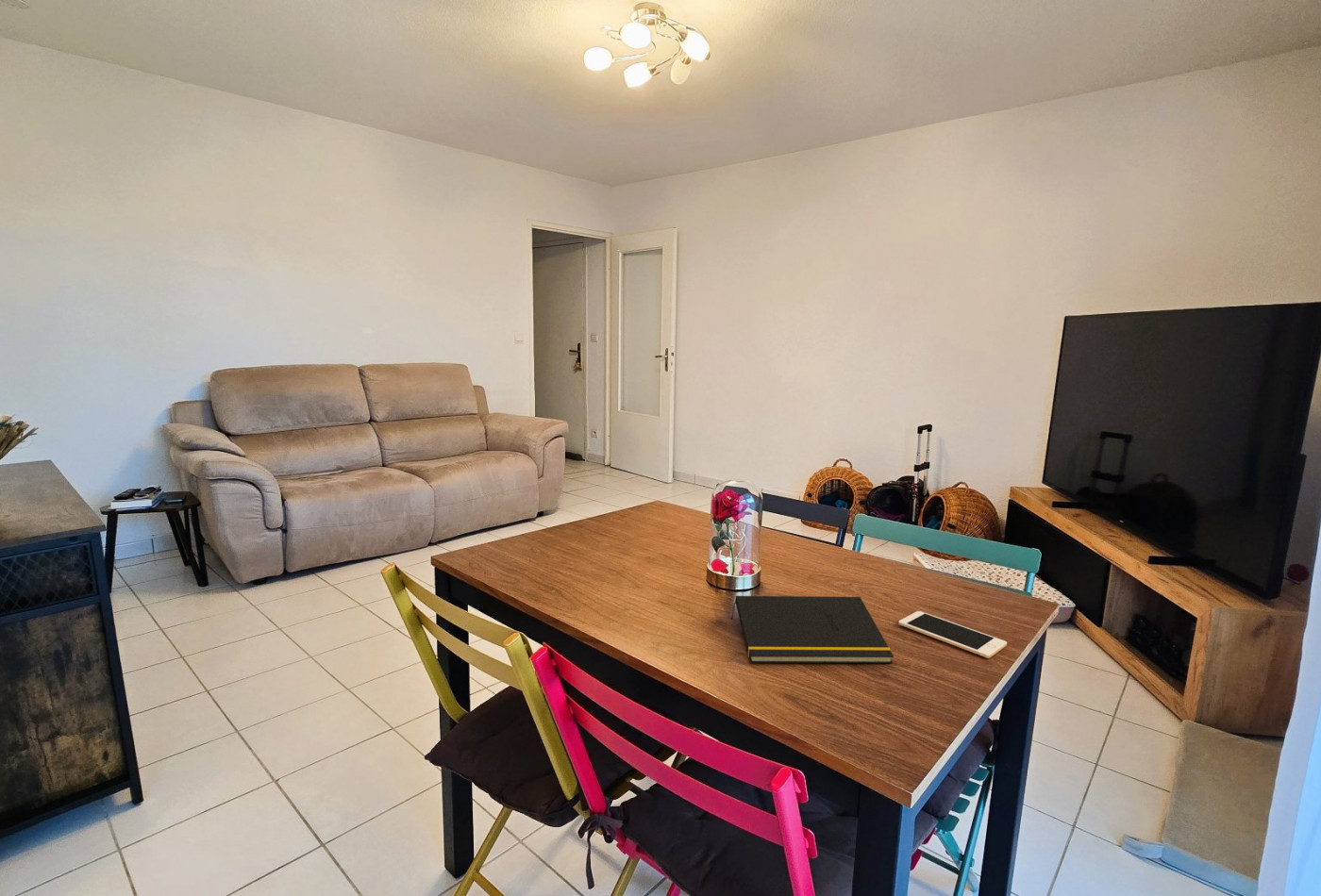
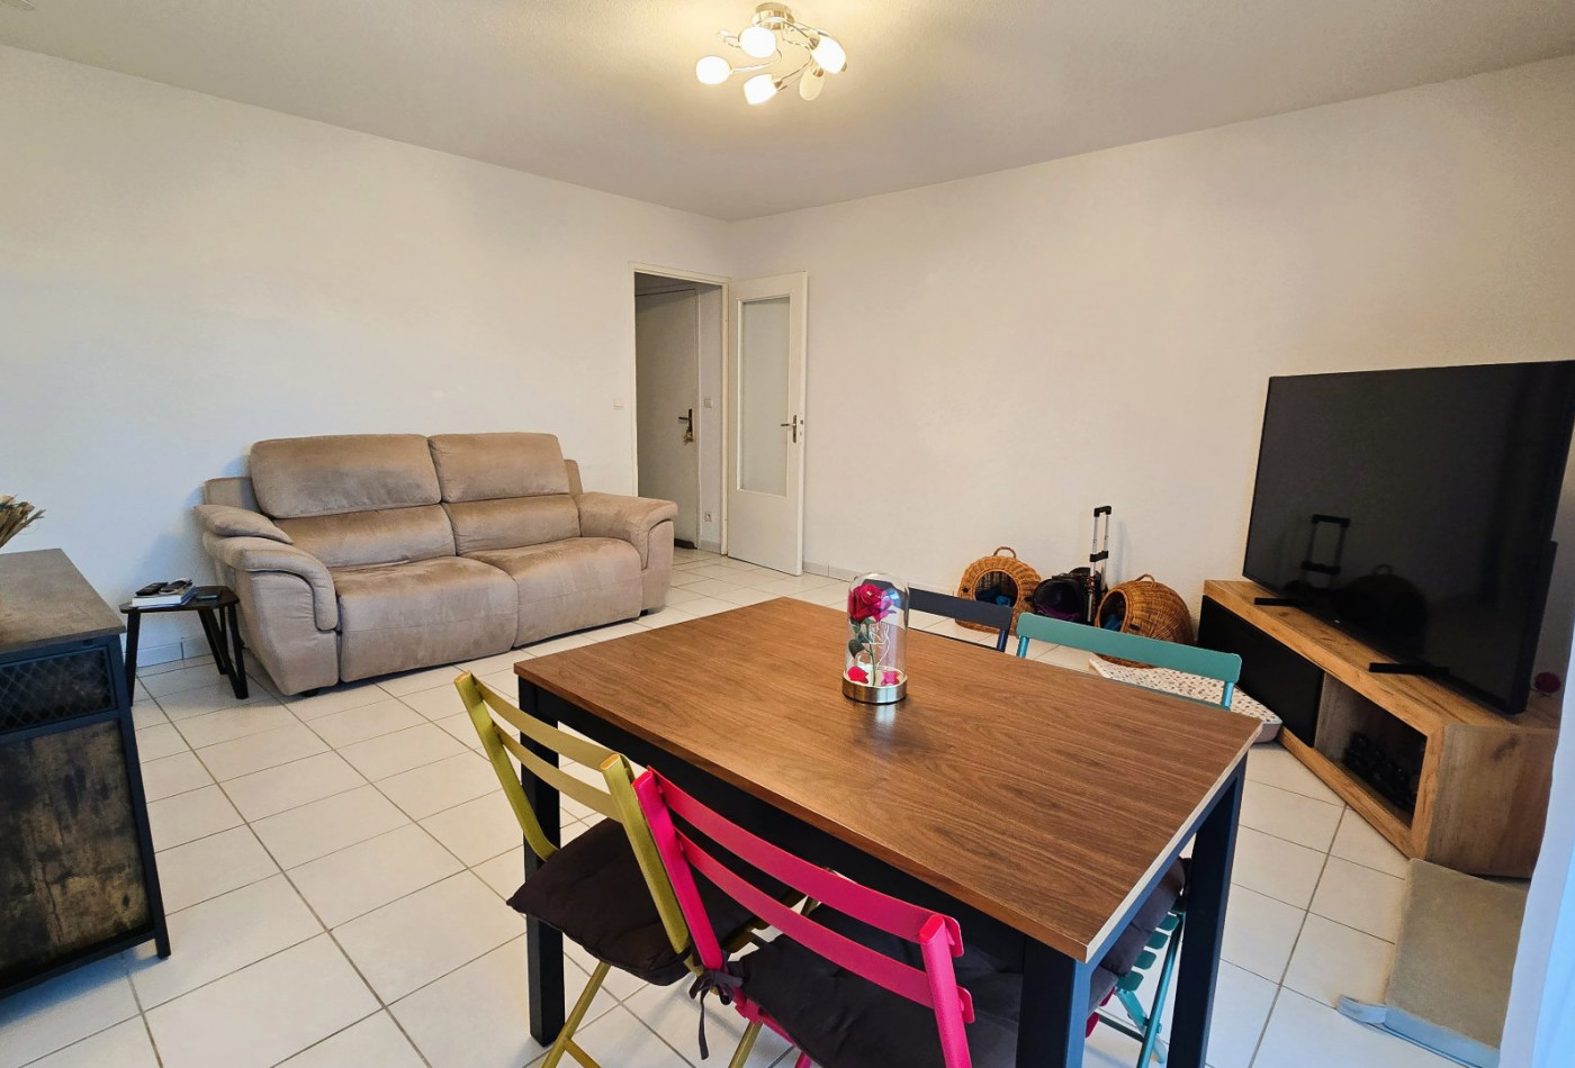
- notepad [730,595,895,664]
- cell phone [897,610,1008,659]
